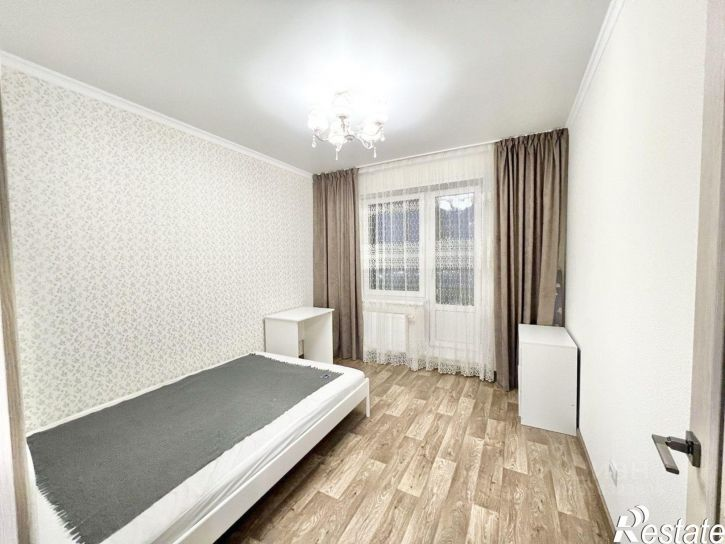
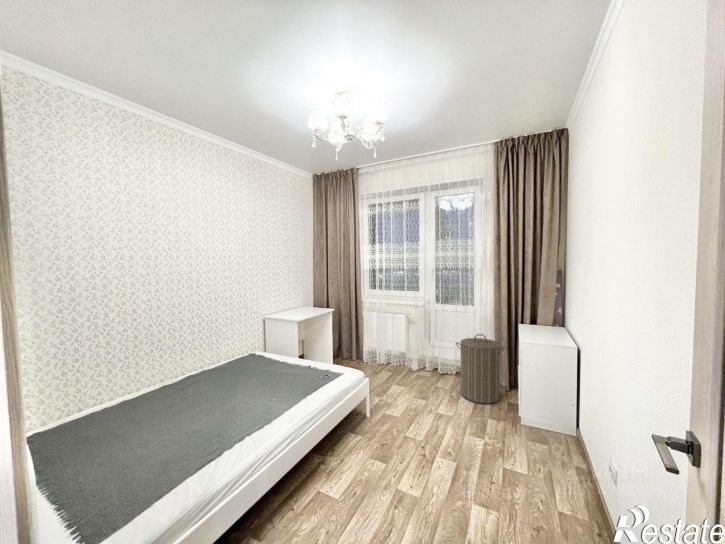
+ laundry hamper [455,333,506,405]
